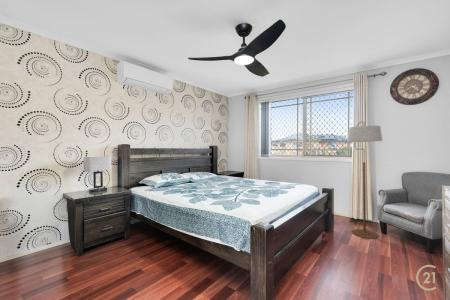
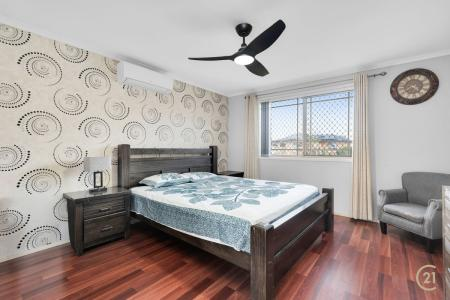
- floor lamp [346,120,383,240]
